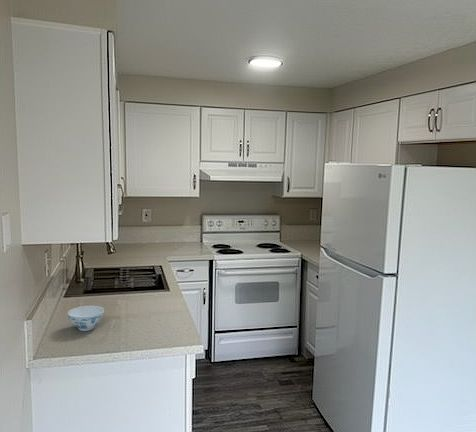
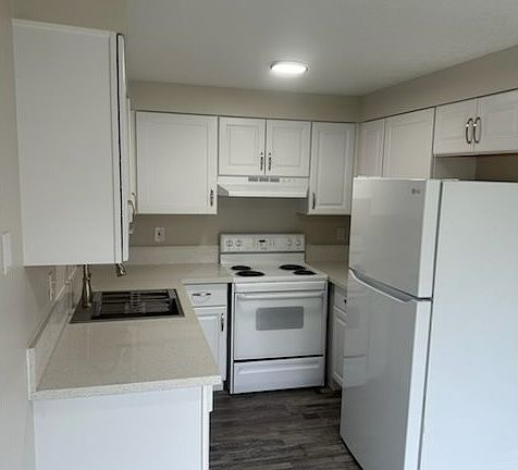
- chinaware [67,305,105,332]
